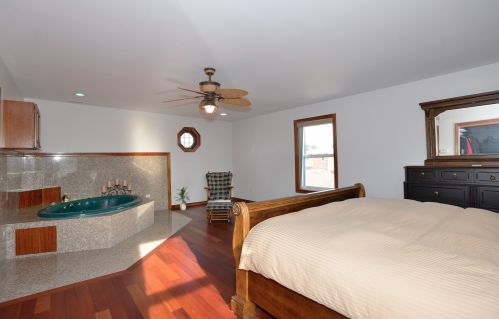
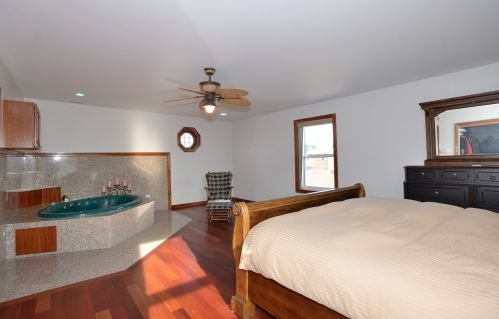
- indoor plant [173,185,192,211]
